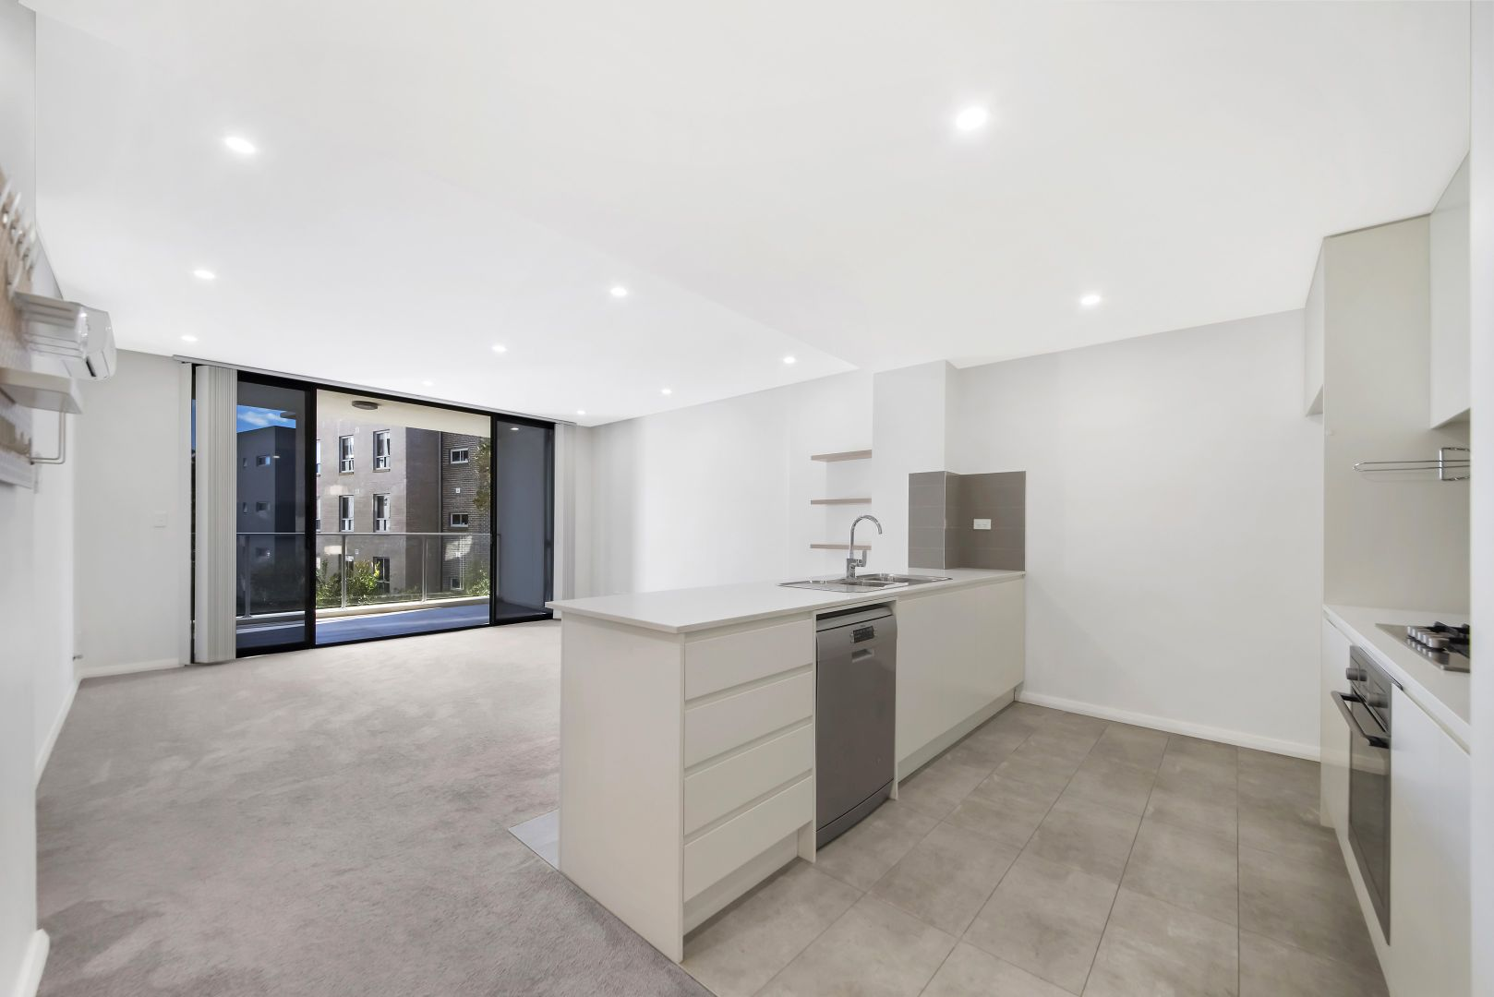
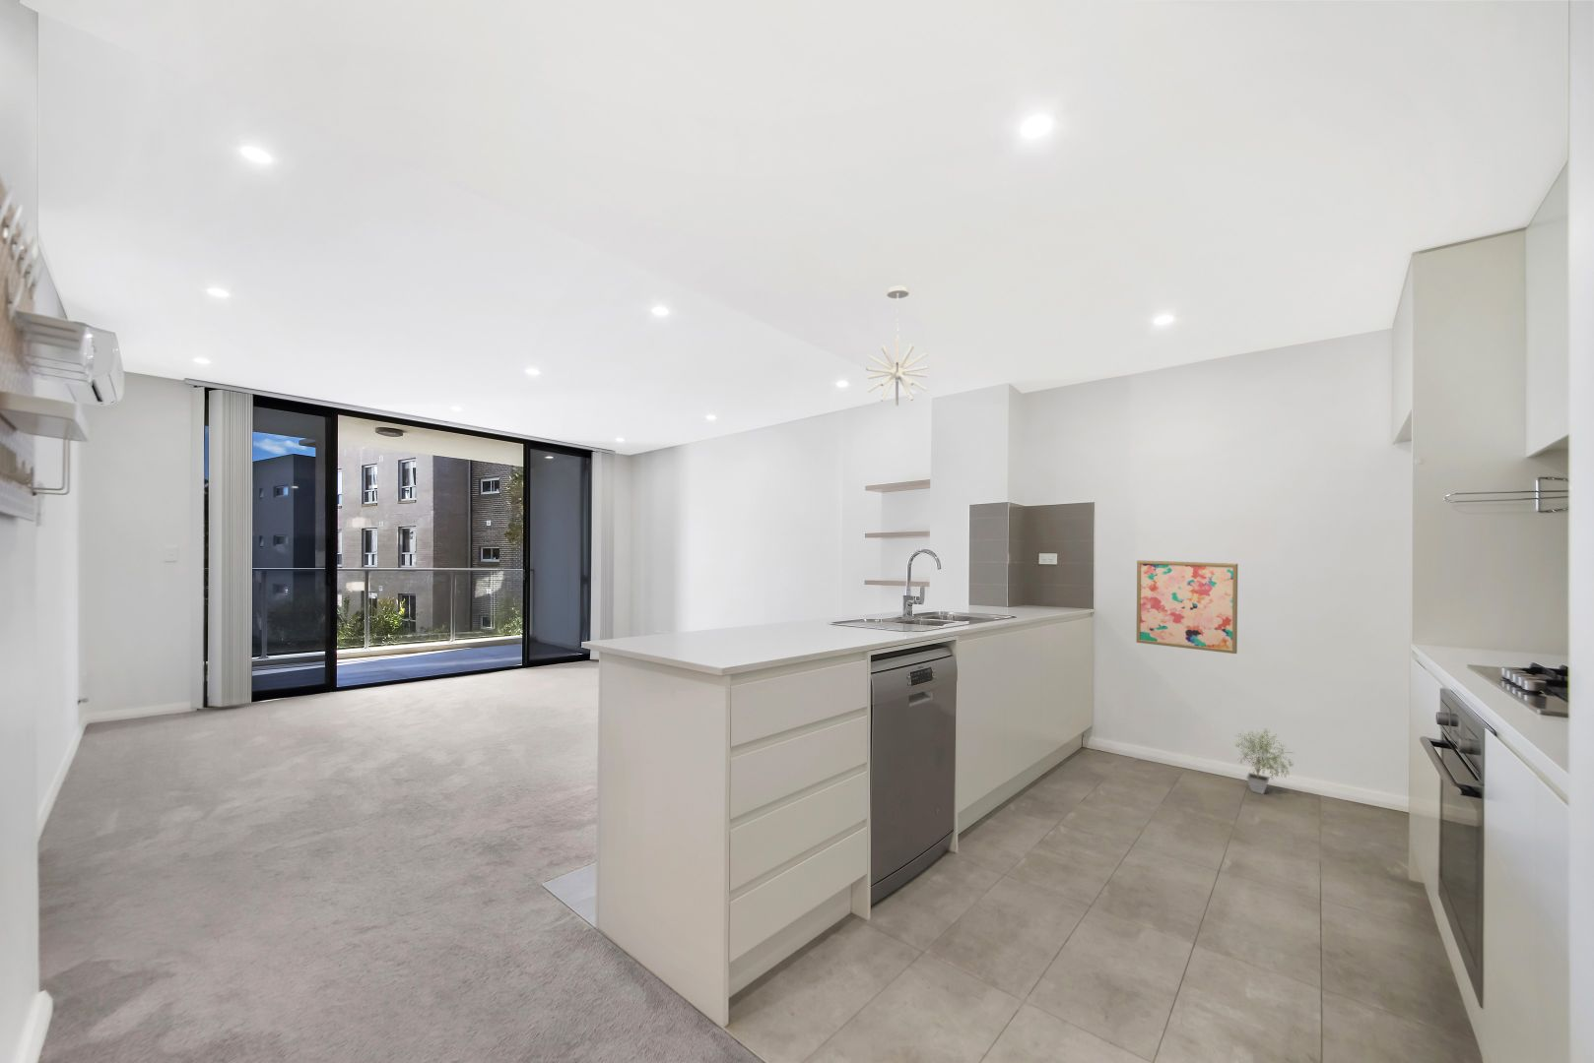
+ wall art [1136,559,1239,655]
+ pendant light [865,286,931,407]
+ potted plant [1233,727,1295,795]
